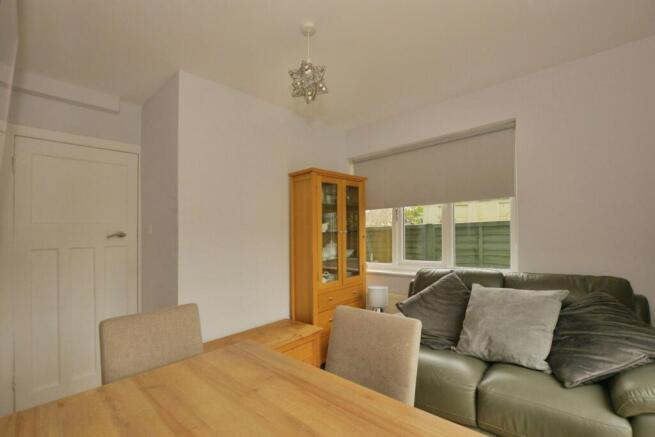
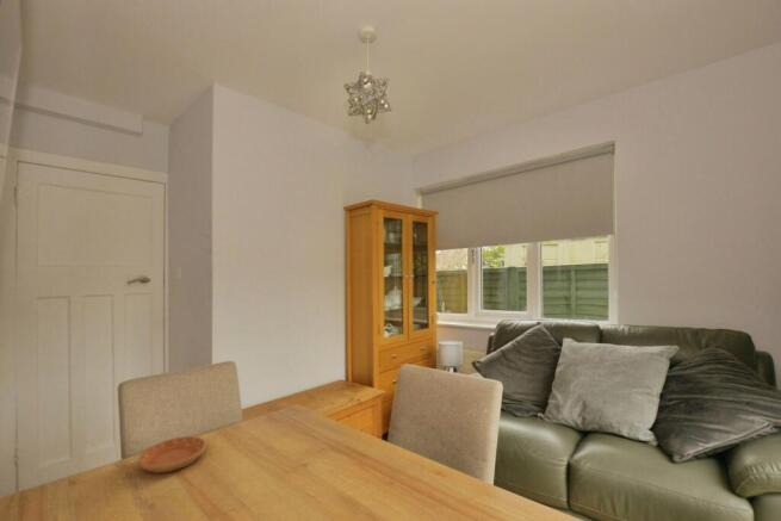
+ saucer [137,435,206,475]
